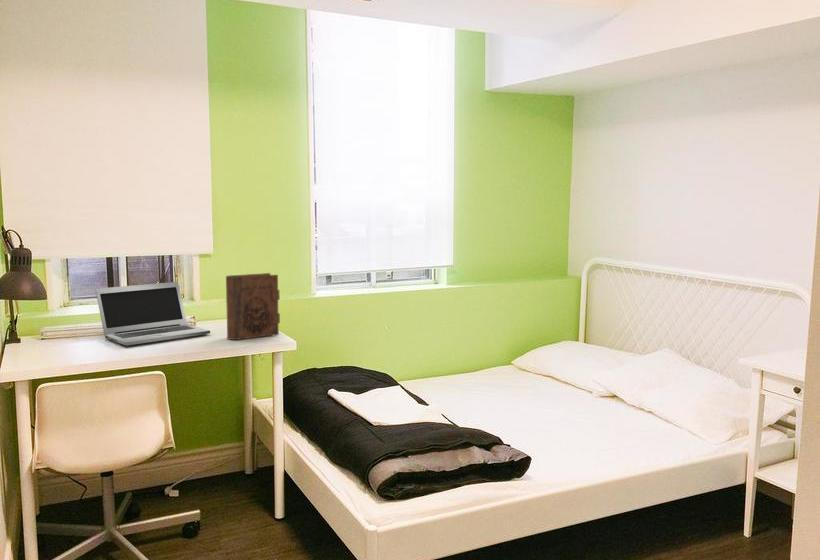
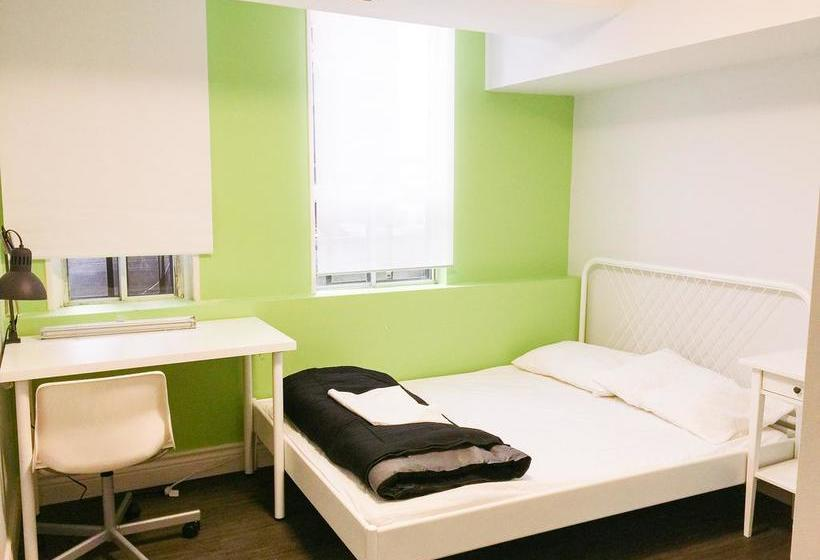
- book [225,272,281,341]
- laptop [95,281,211,346]
